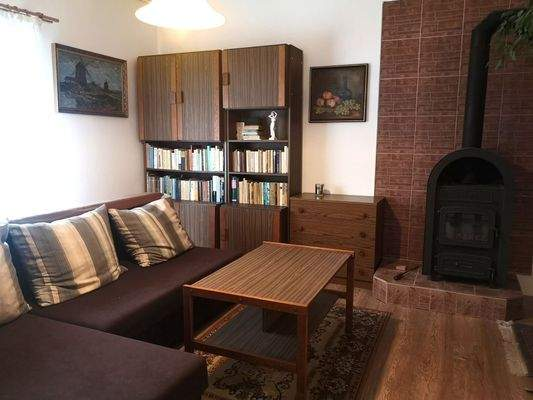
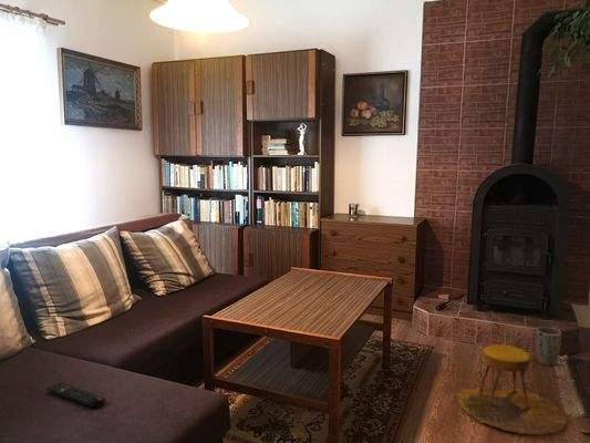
+ remote control [45,381,106,409]
+ plant pot [534,326,562,367]
+ stool [453,343,568,435]
